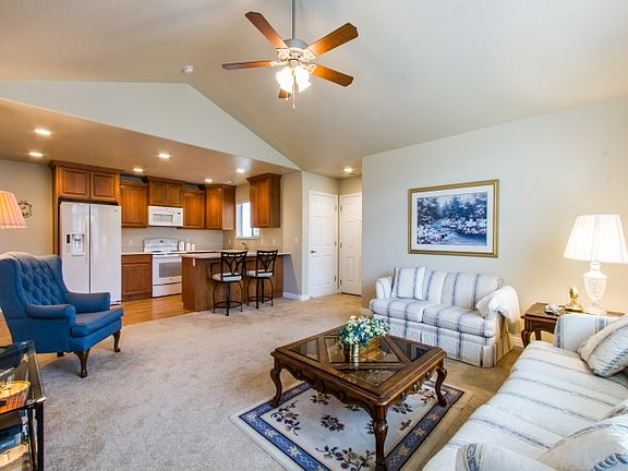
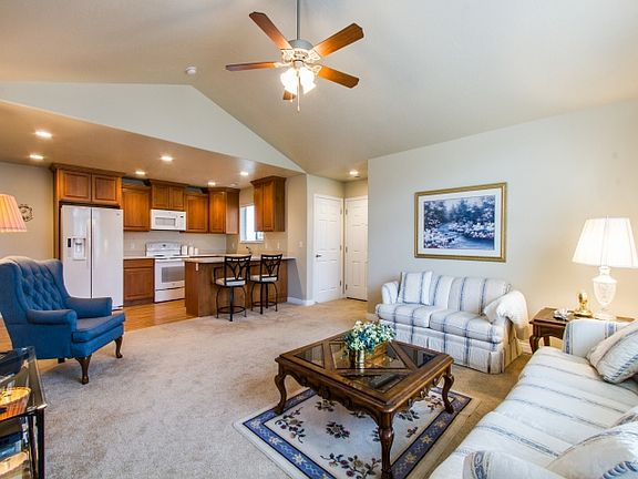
+ remote control [367,369,400,389]
